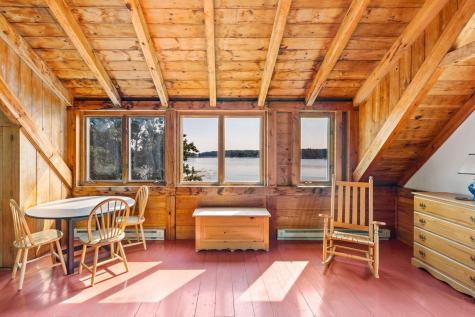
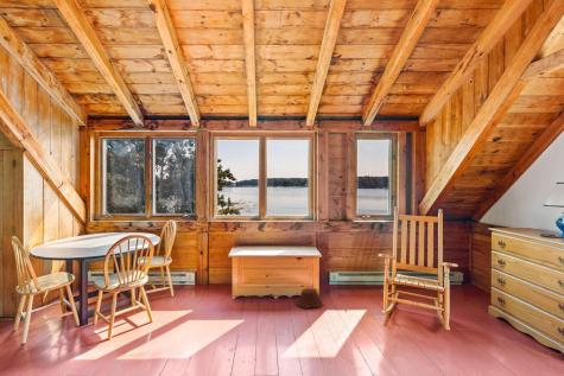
+ woven basket [294,287,324,310]
